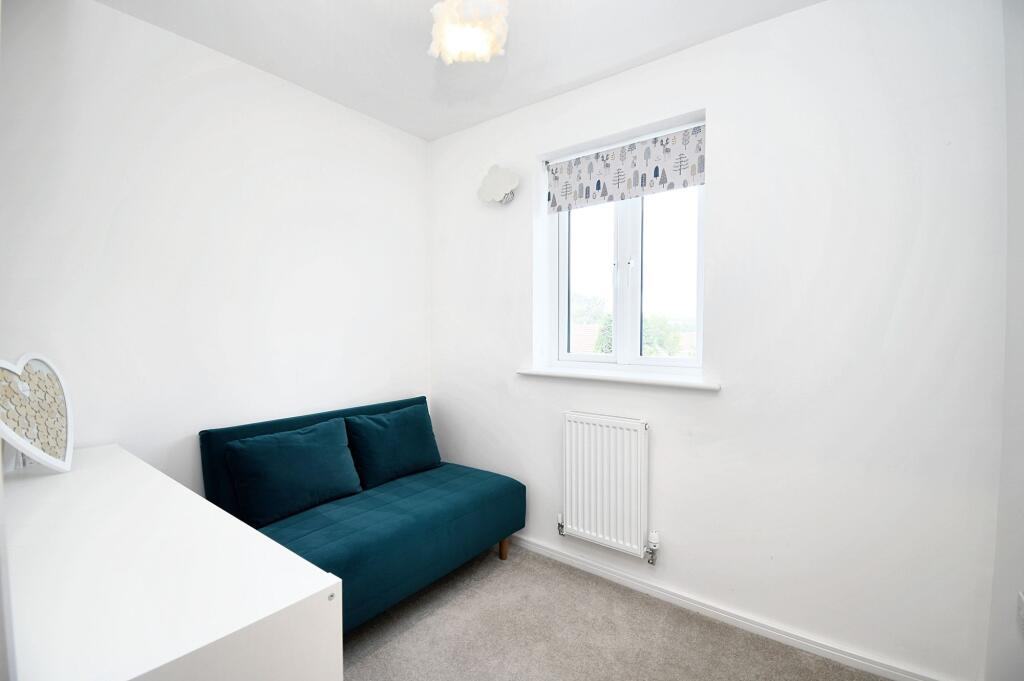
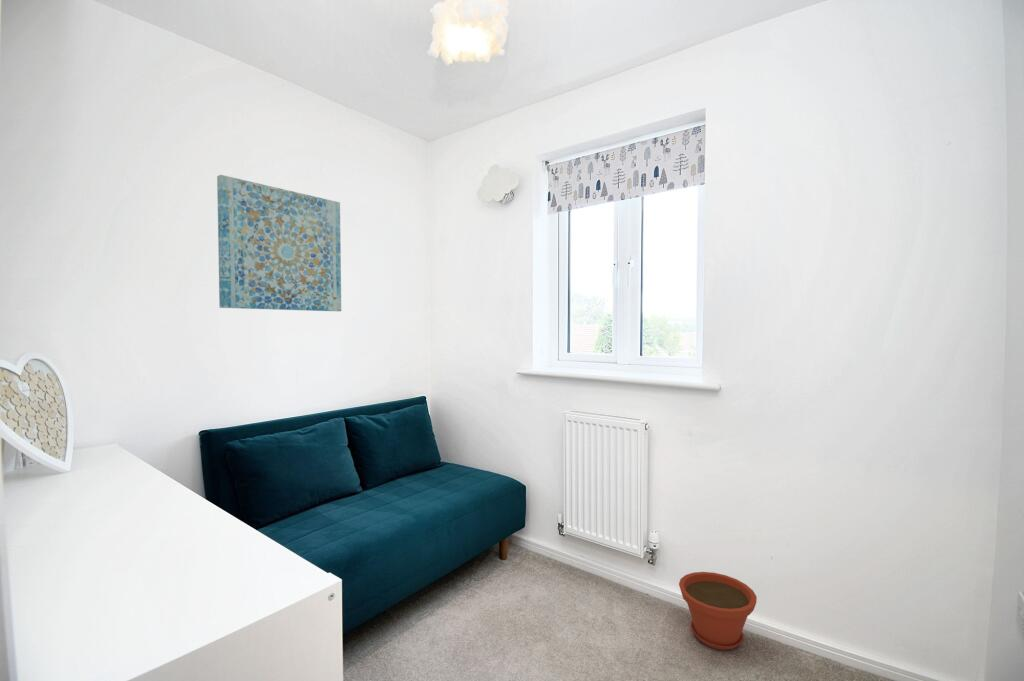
+ plant pot [678,571,758,651]
+ wall art [216,174,342,312]
